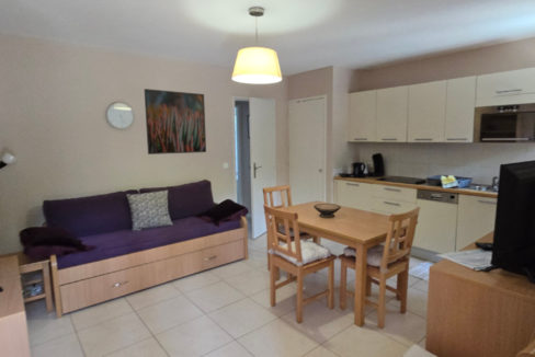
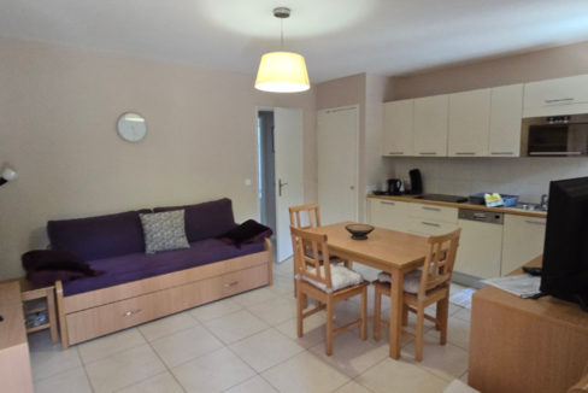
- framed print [144,88,207,156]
